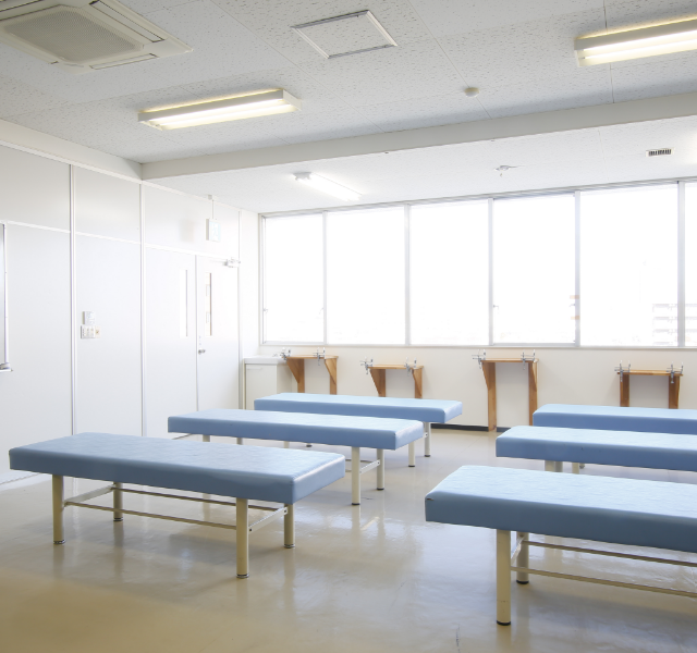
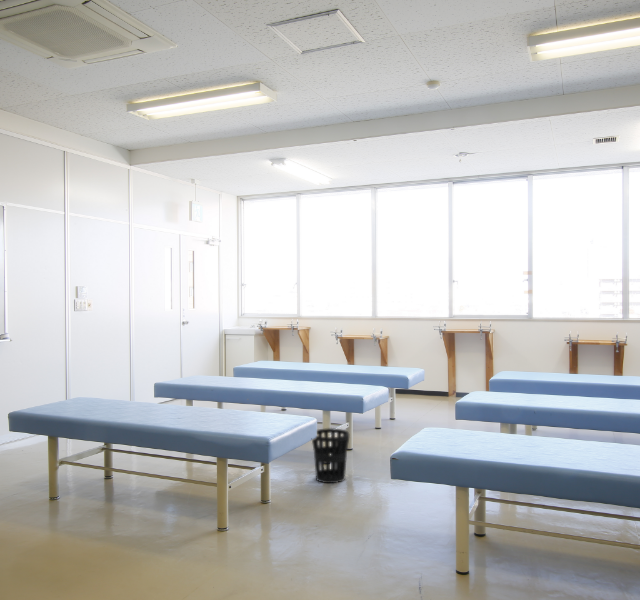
+ wastebasket [311,427,350,484]
